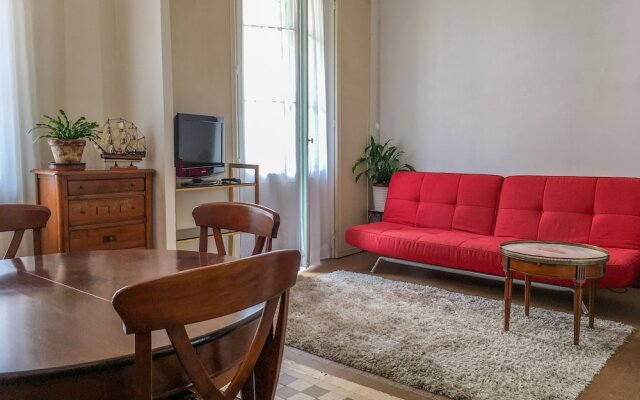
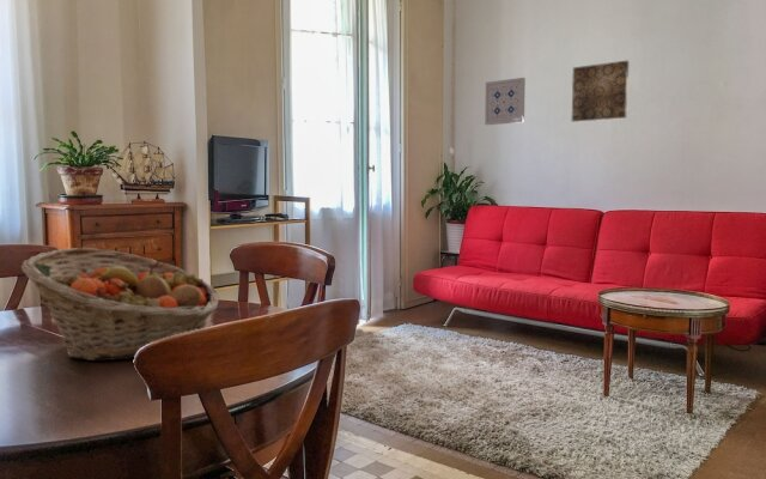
+ fruit basket [20,247,220,362]
+ wall art [484,77,527,126]
+ wall art [571,60,630,123]
